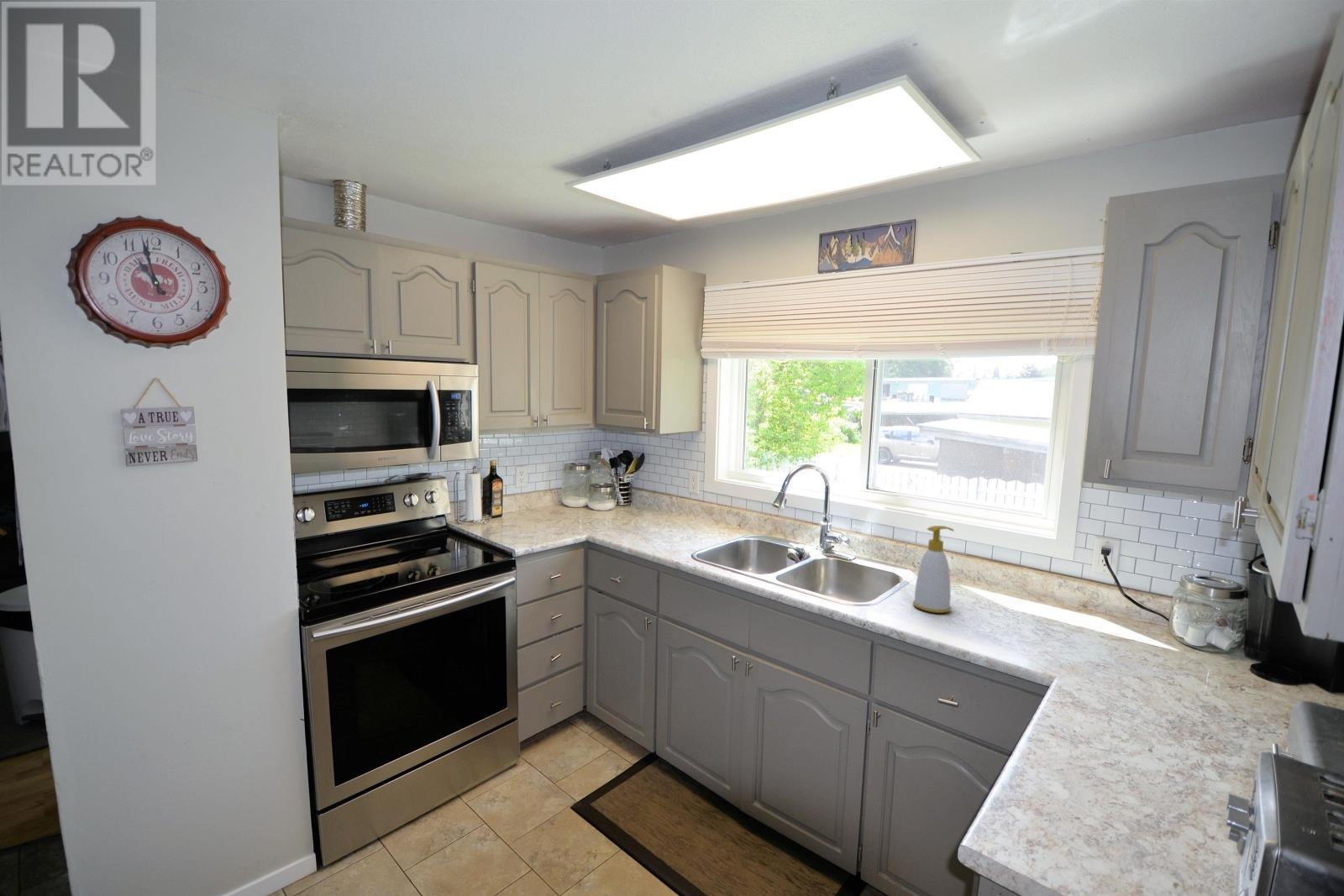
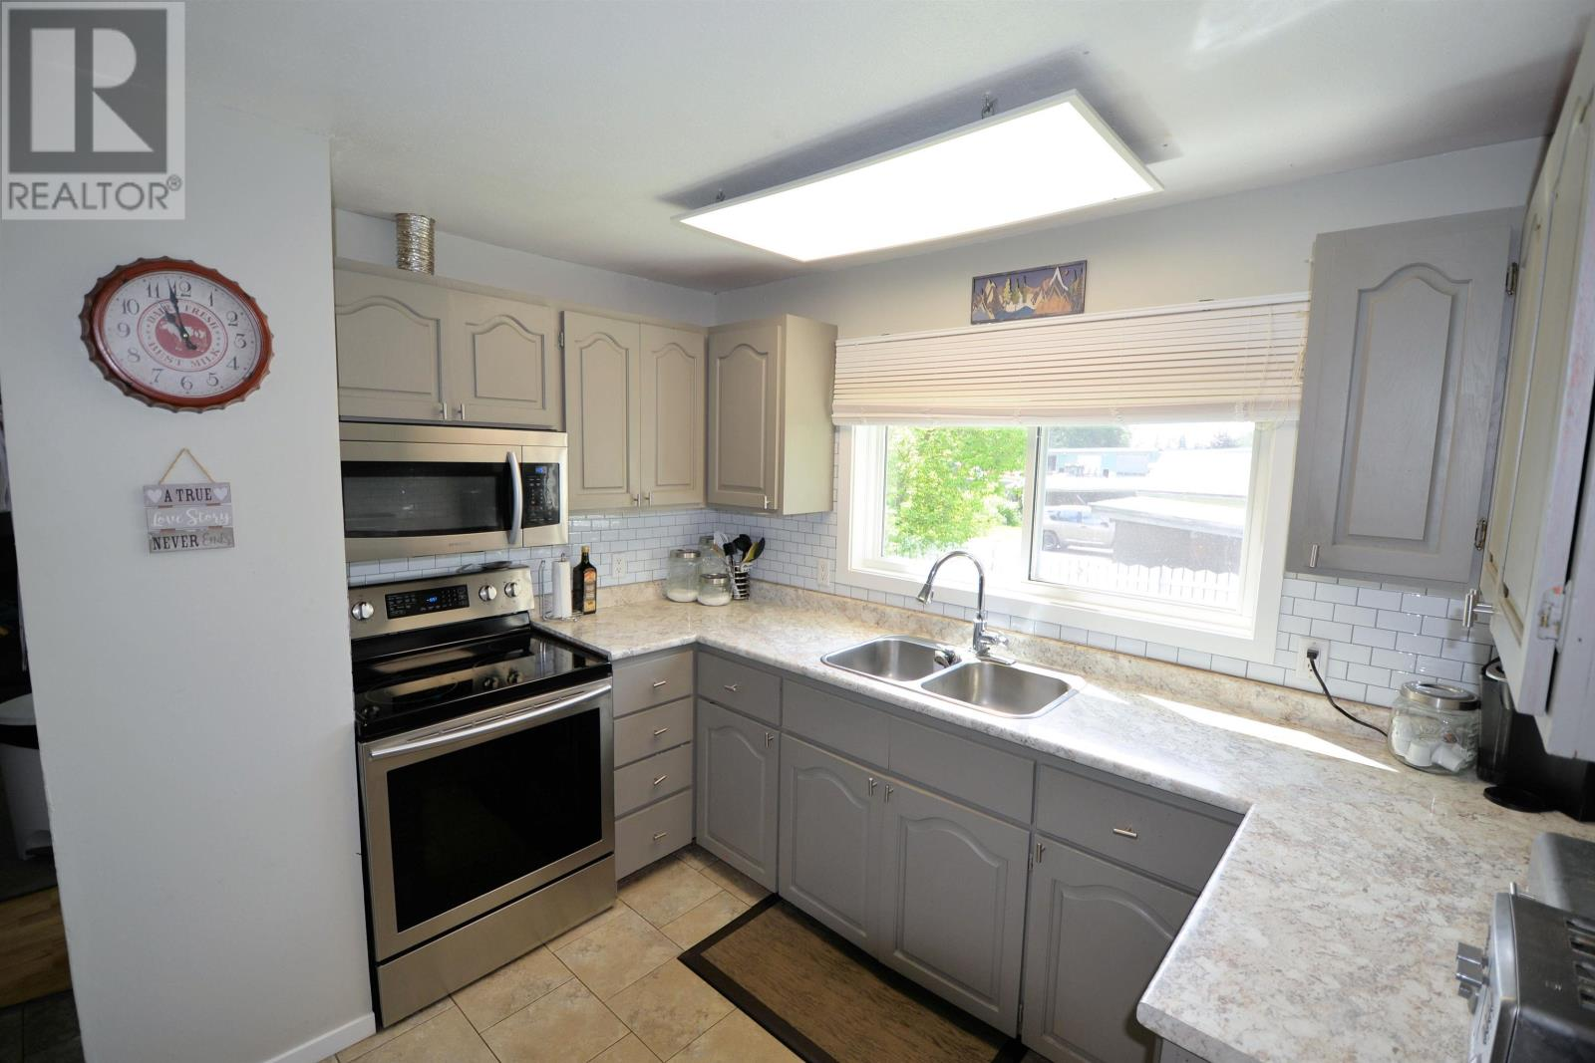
- soap bottle [912,525,955,614]
